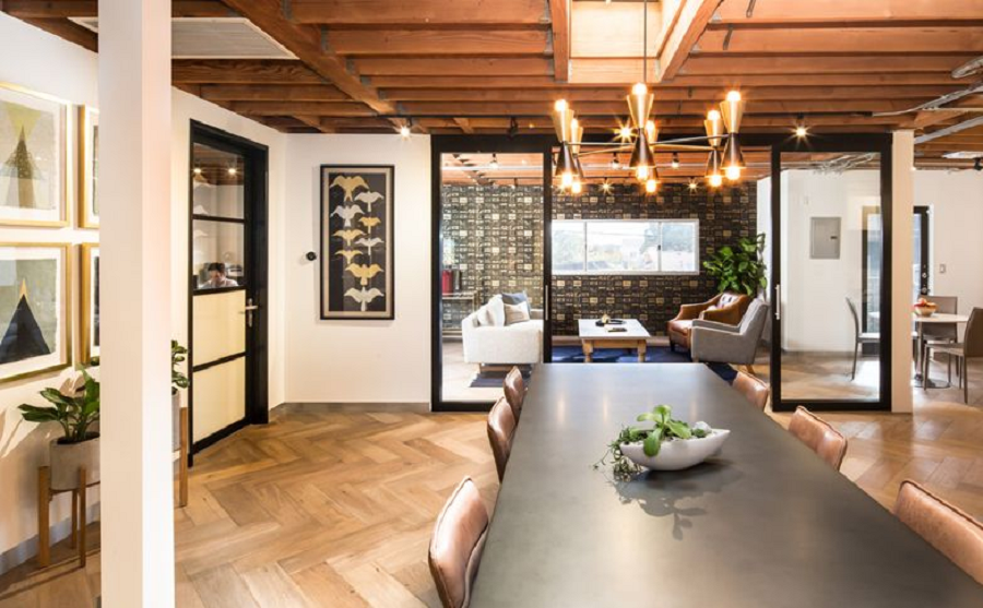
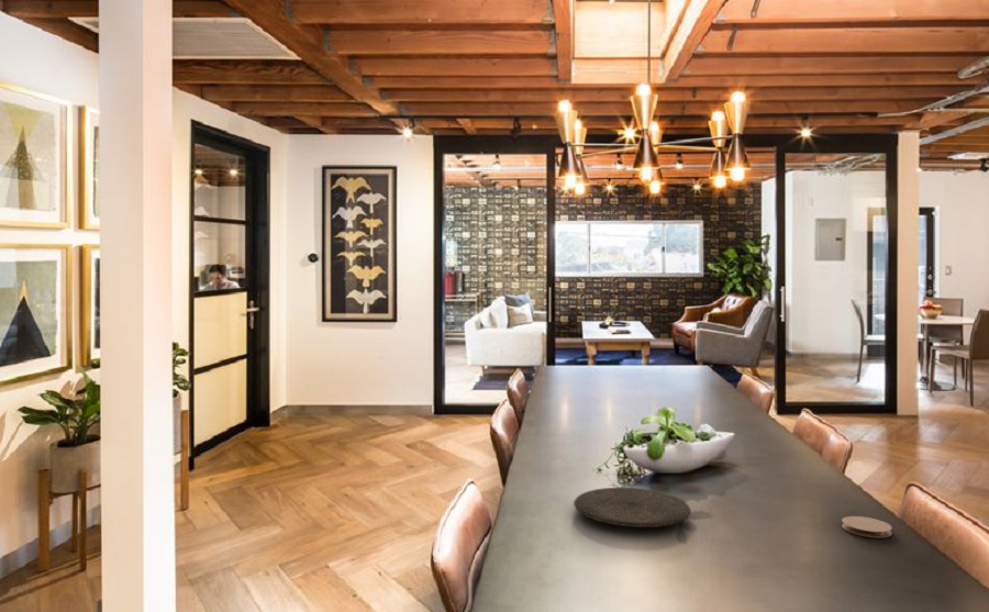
+ coaster [841,515,893,538]
+ plate [573,487,692,528]
